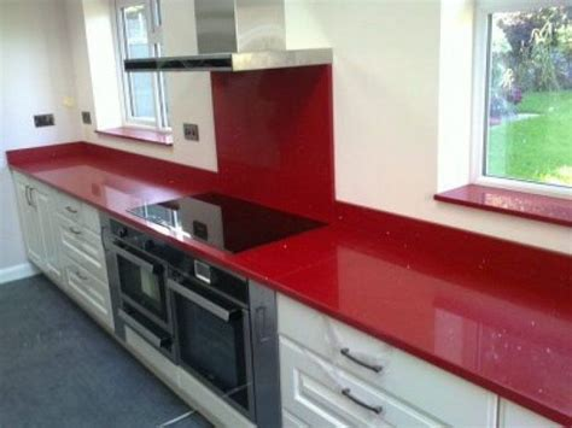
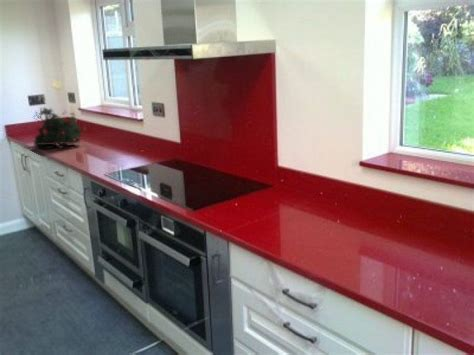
+ plant [32,106,87,147]
